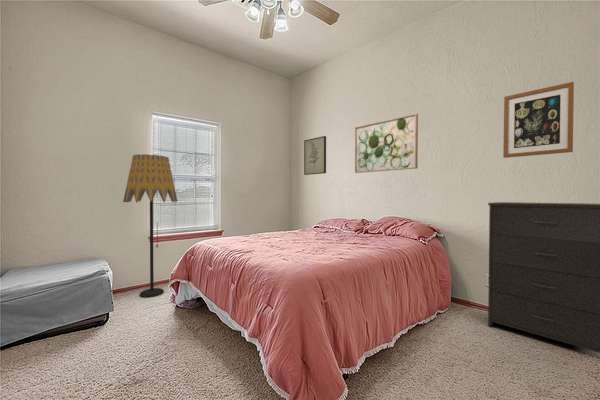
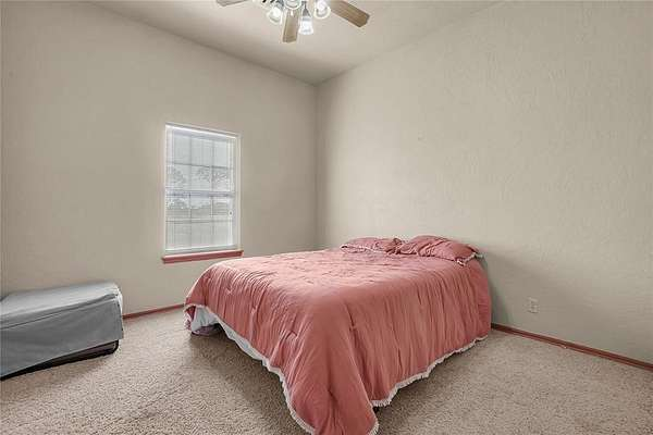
- dresser [487,201,600,354]
- floor lamp [122,153,179,298]
- wall art [502,81,575,159]
- wall art [303,135,327,176]
- wall art [354,113,419,174]
